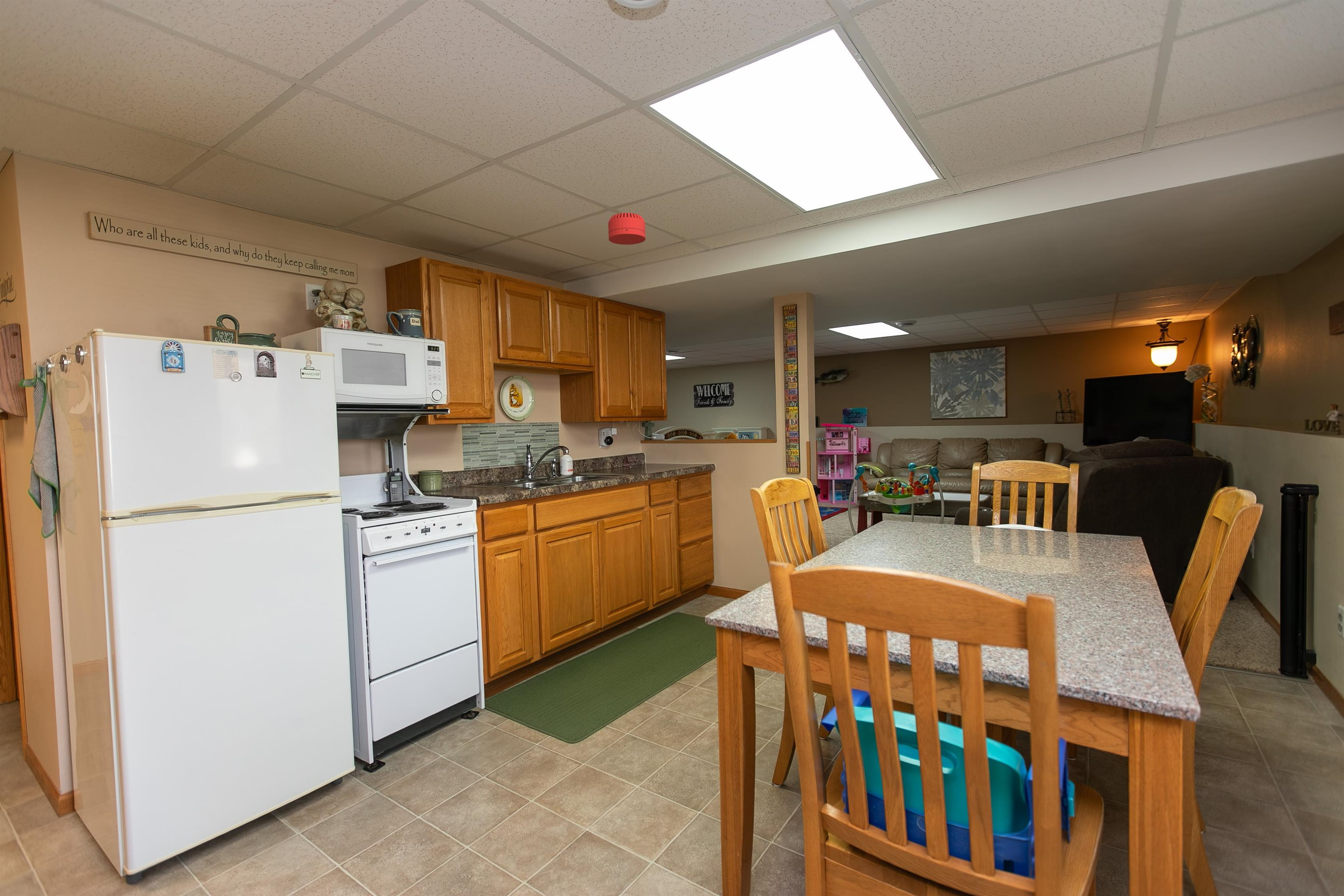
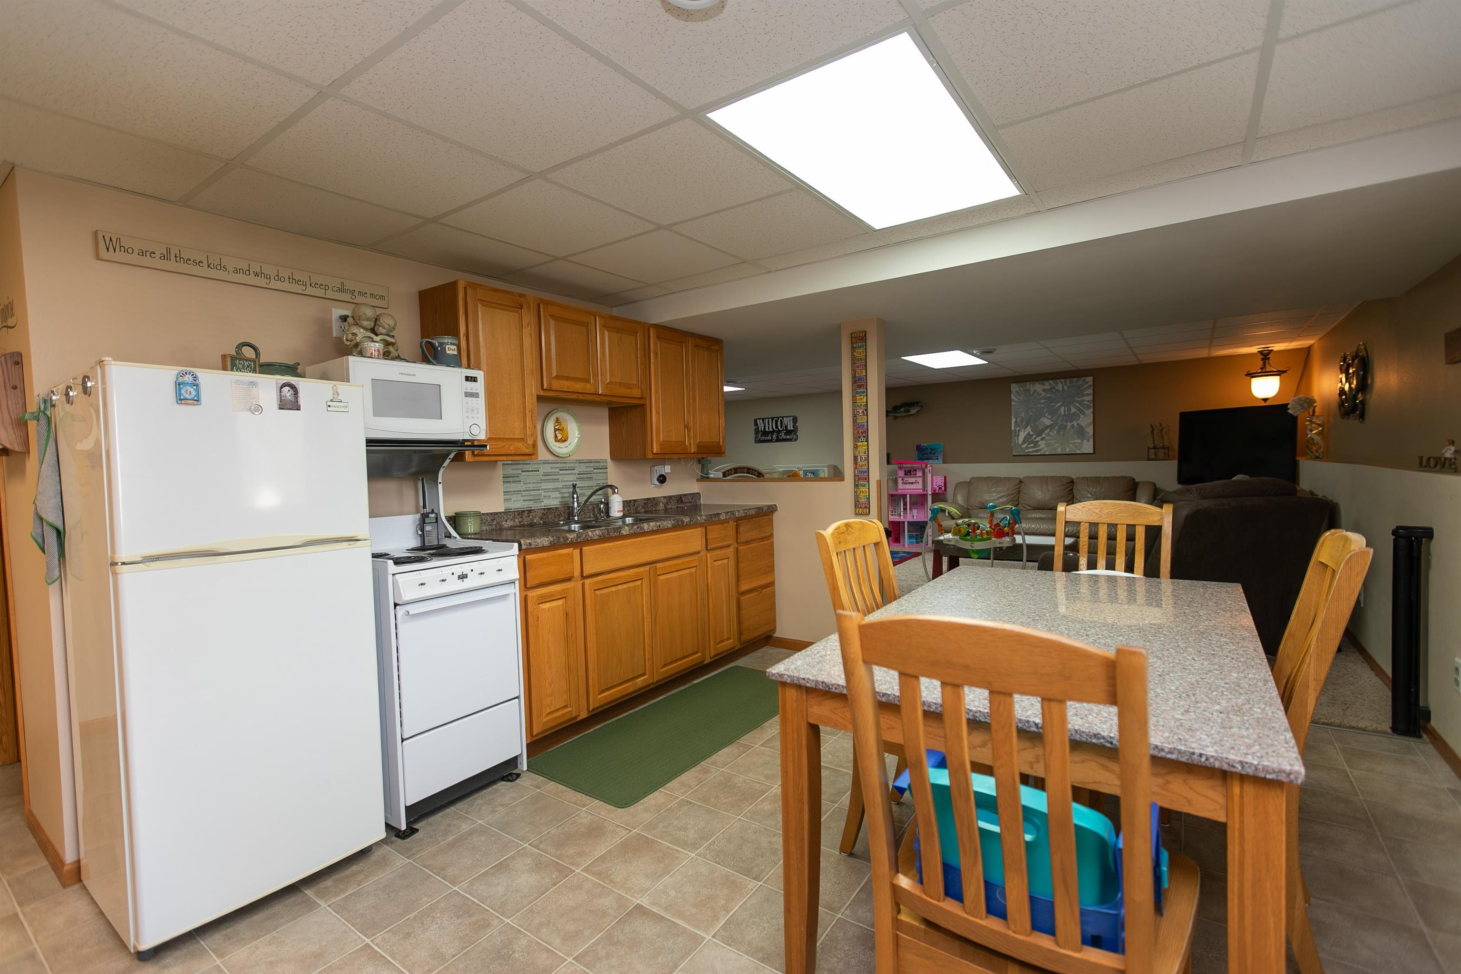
- smoke detector [608,212,646,245]
